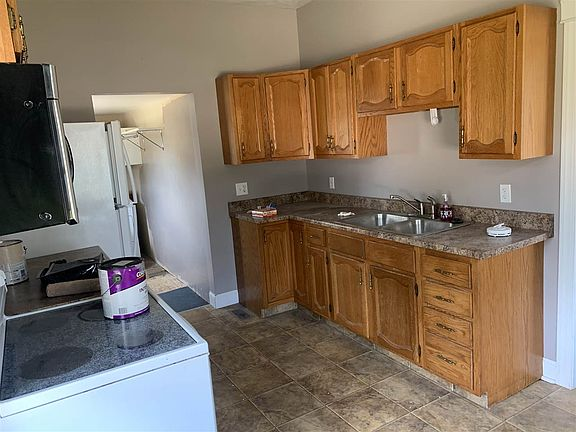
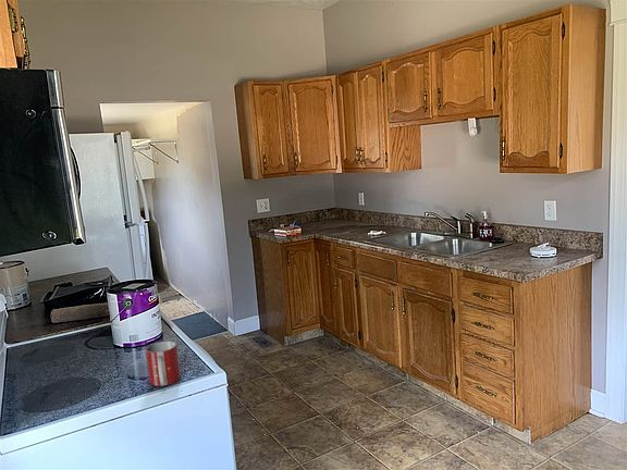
+ mug [145,341,182,387]
